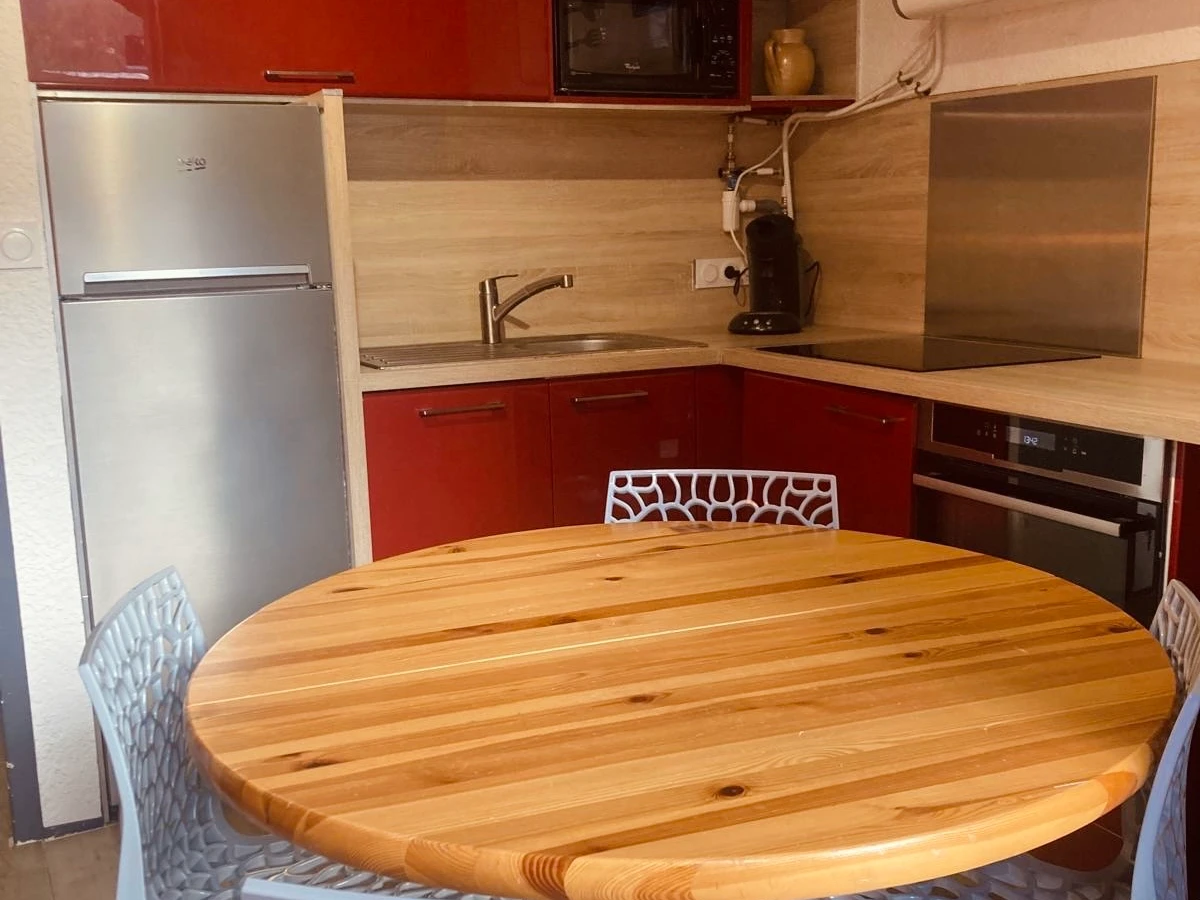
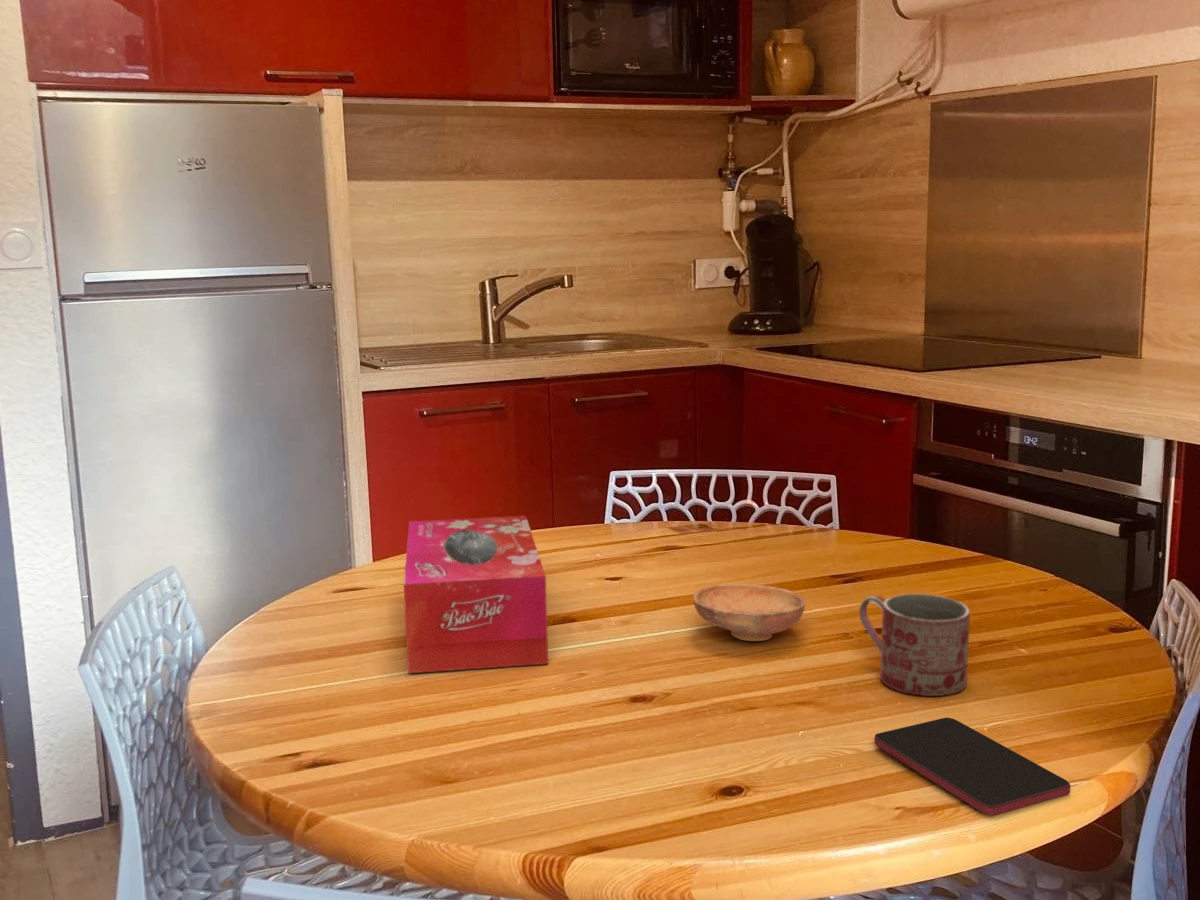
+ tissue box [403,515,549,674]
+ smartphone [873,717,1071,817]
+ bowl [692,583,806,642]
+ mug [858,593,971,697]
